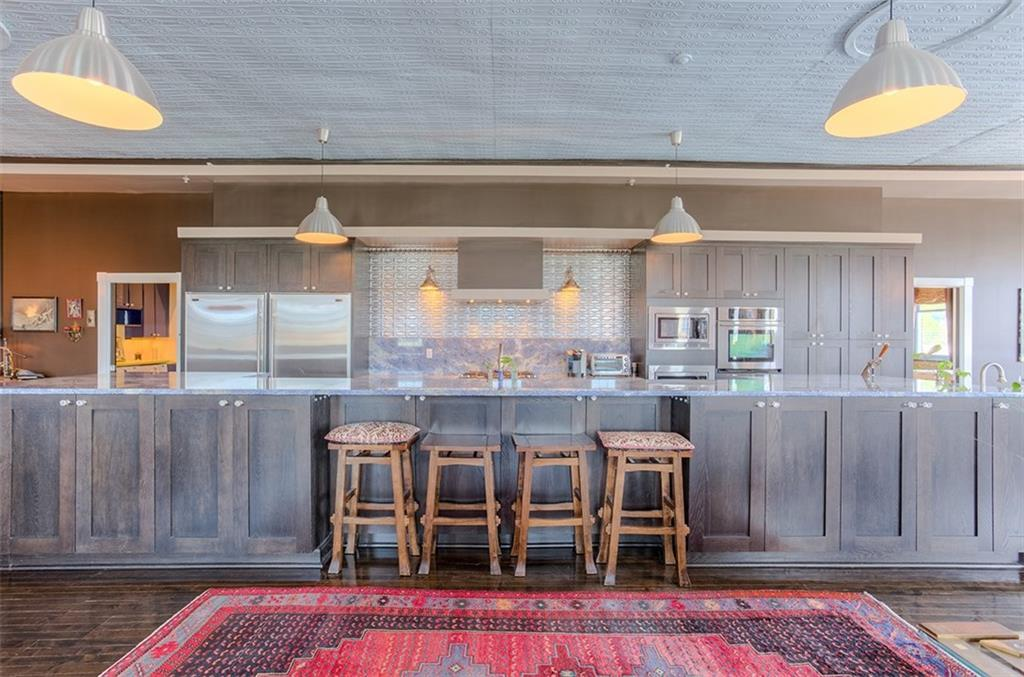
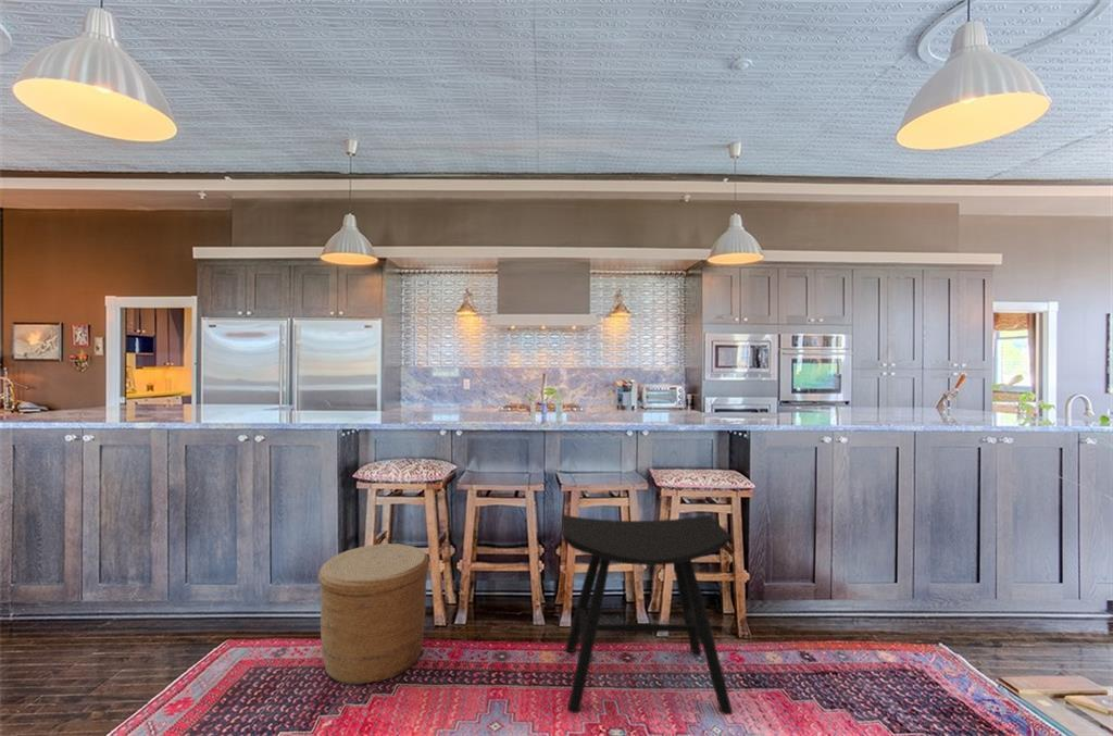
+ woven basket [317,542,430,686]
+ stool [561,513,734,715]
